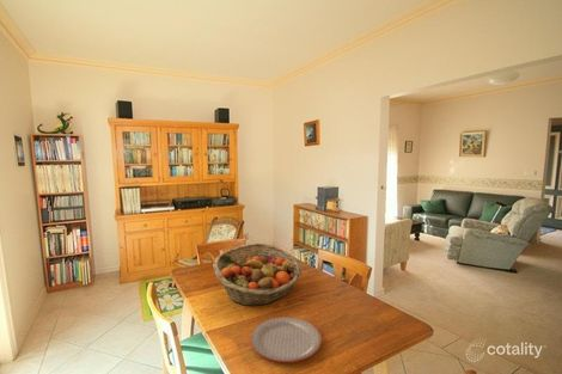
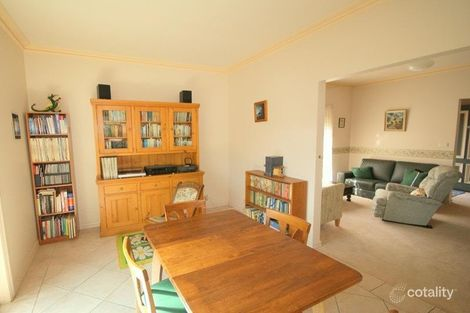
- fruit basket [212,243,303,307]
- plate [250,315,323,363]
